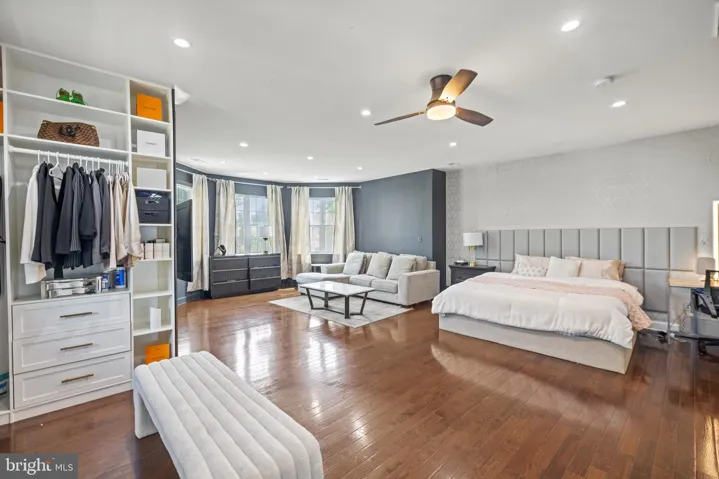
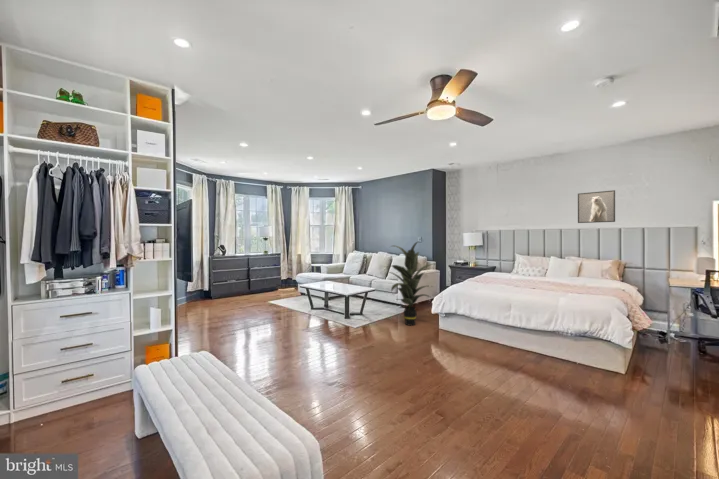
+ indoor plant [385,240,435,327]
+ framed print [577,189,616,224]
